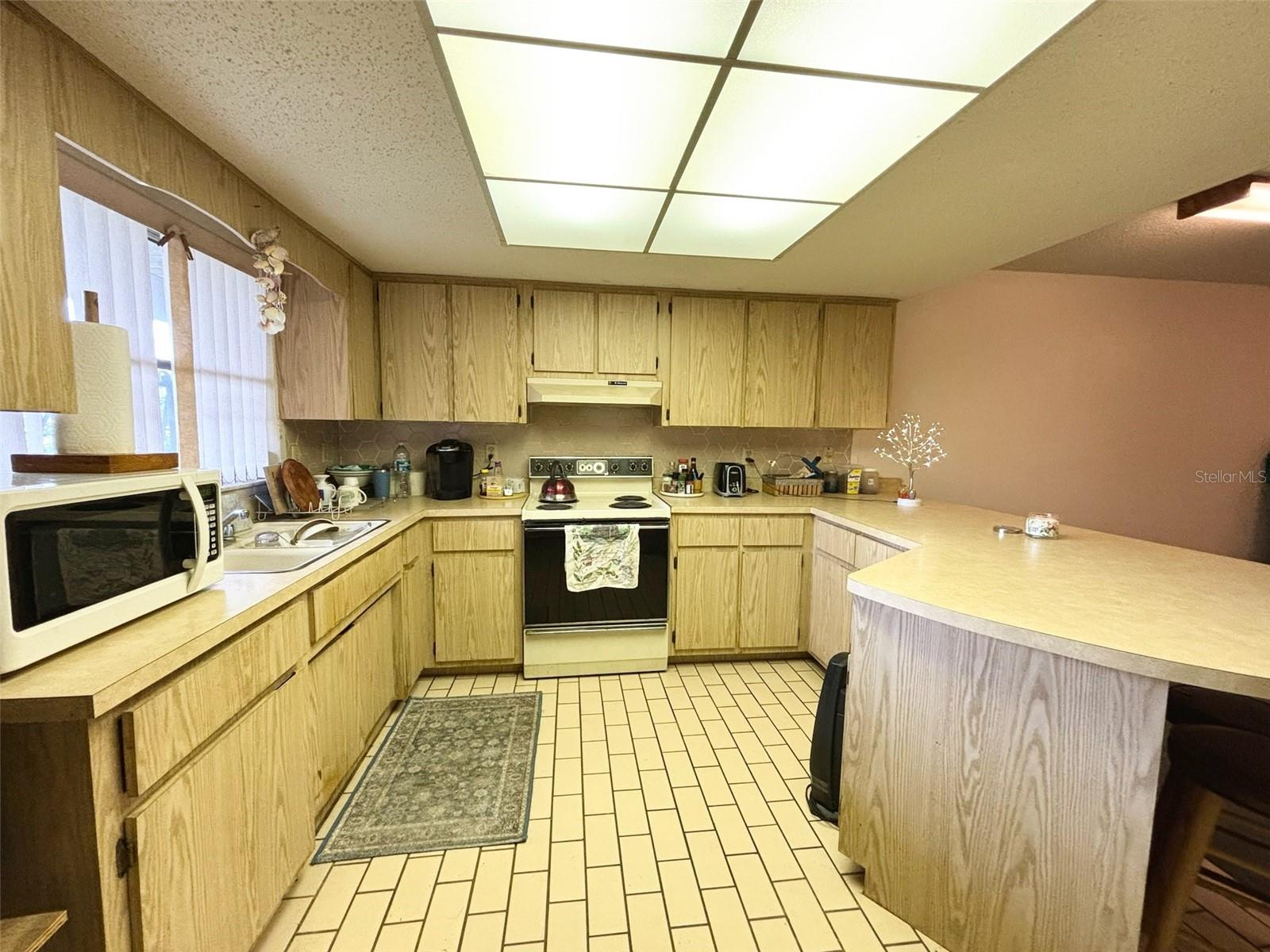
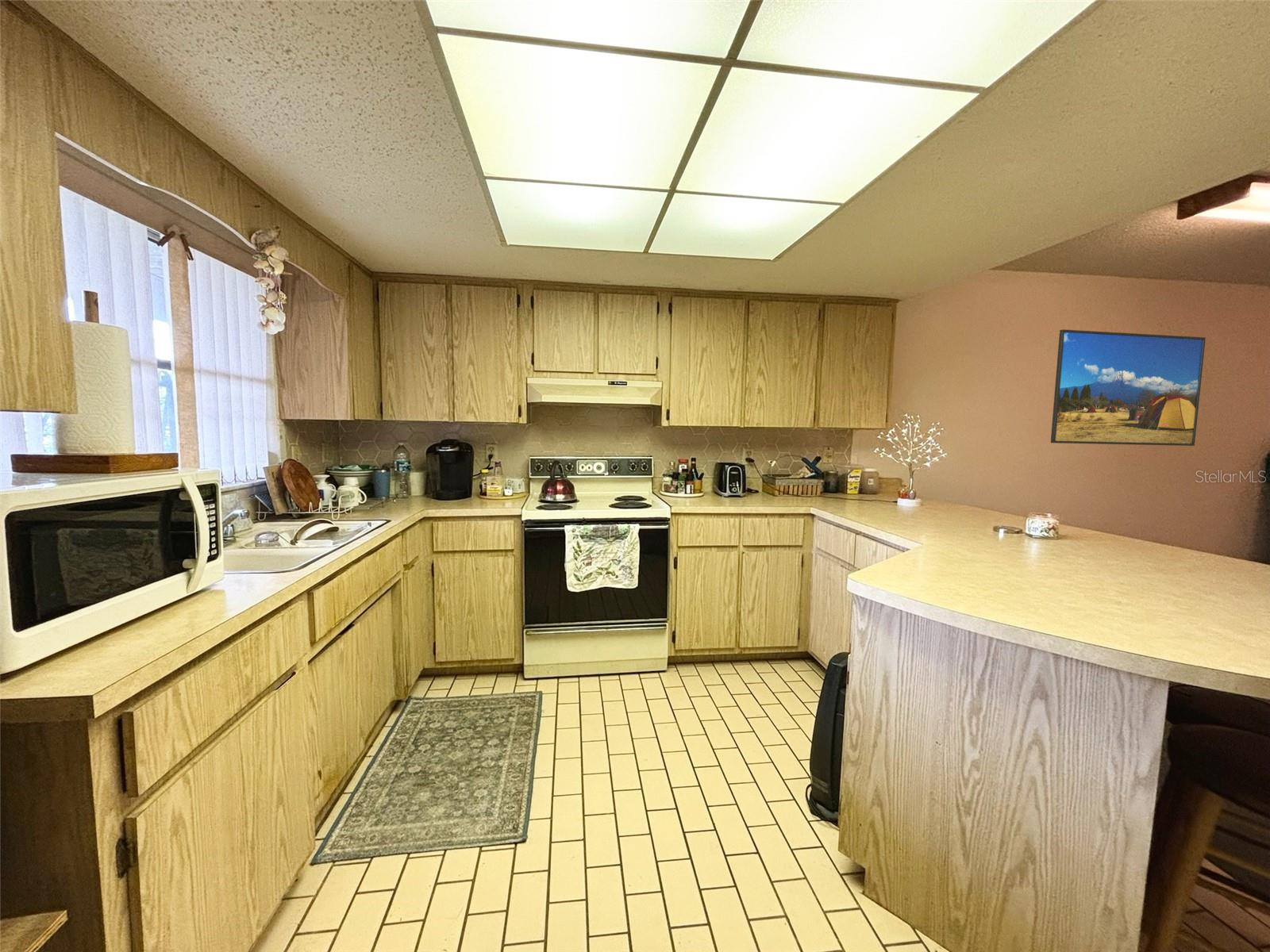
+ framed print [1050,328,1207,447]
